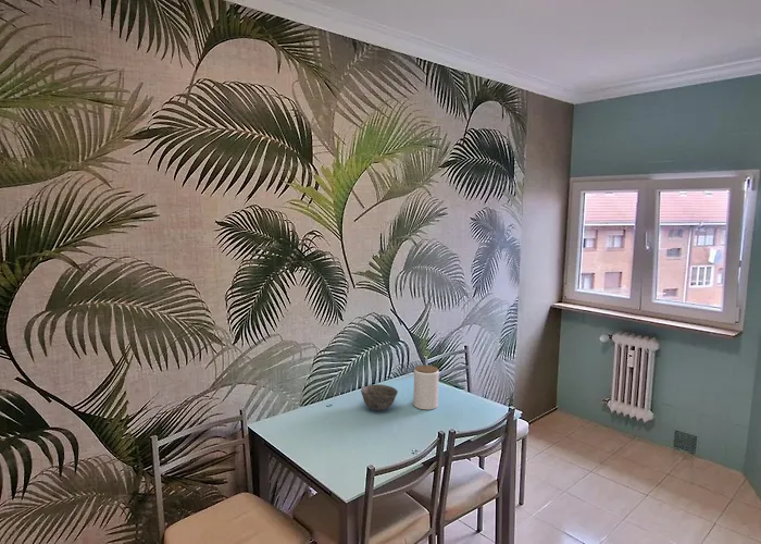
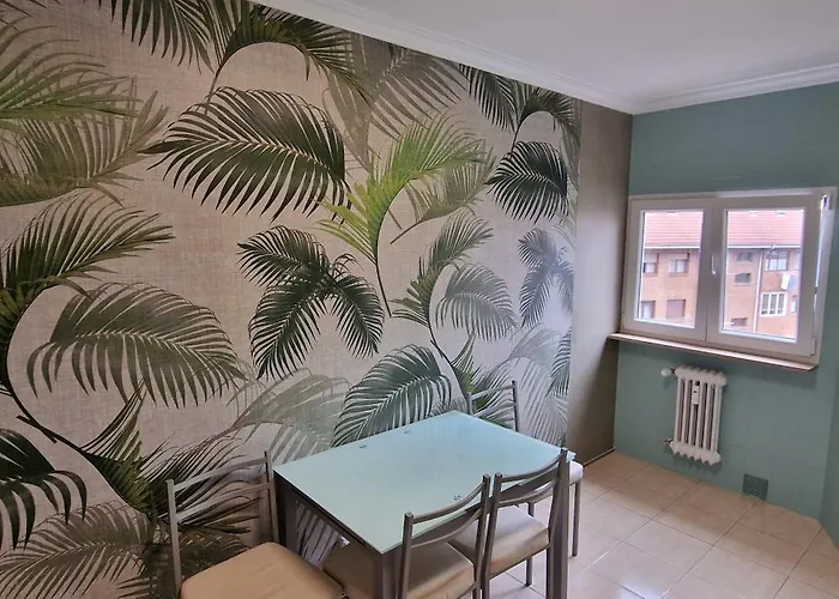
- jar [412,364,440,410]
- bowl [360,383,399,411]
